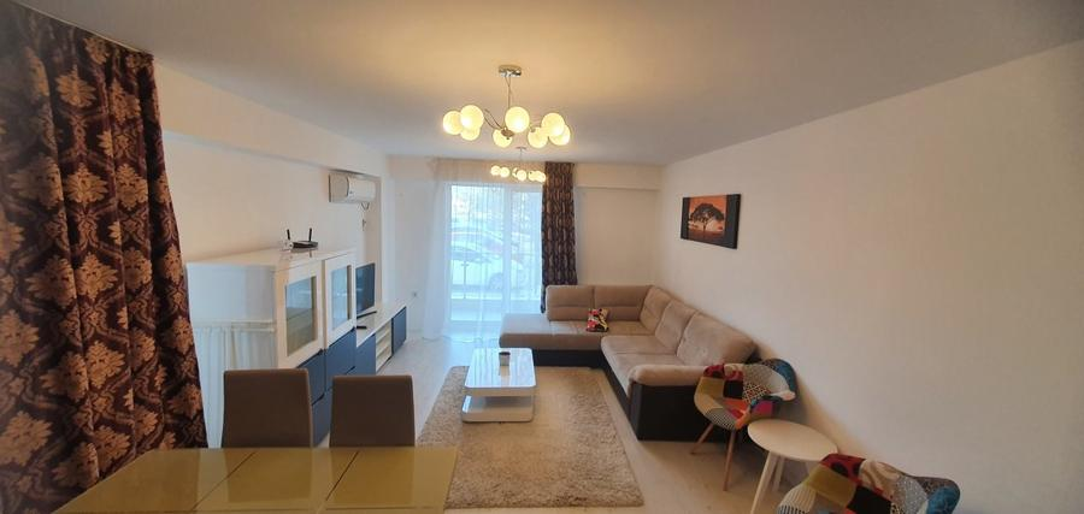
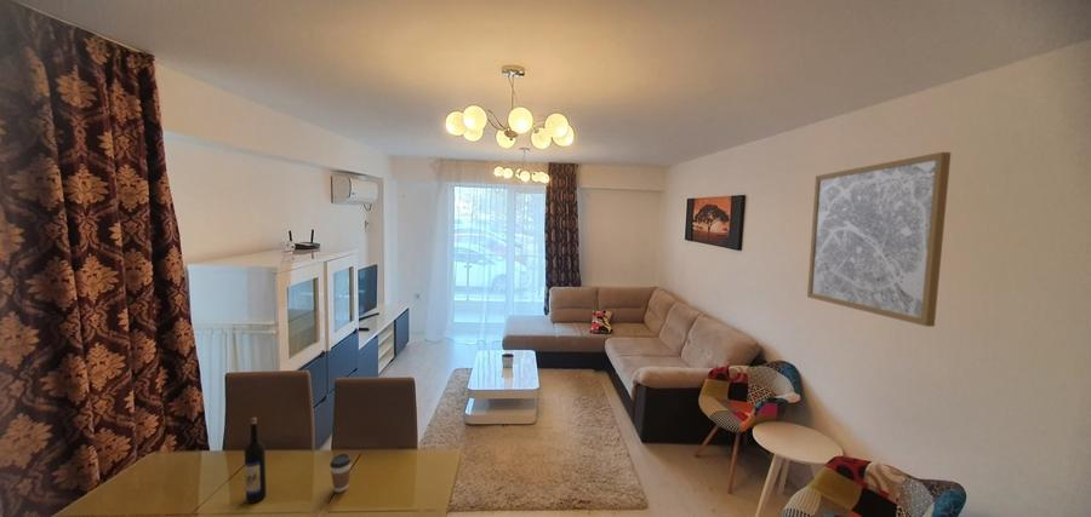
+ coffee cup [329,453,353,493]
+ wall art [806,151,952,328]
+ wine bottle [244,417,268,505]
